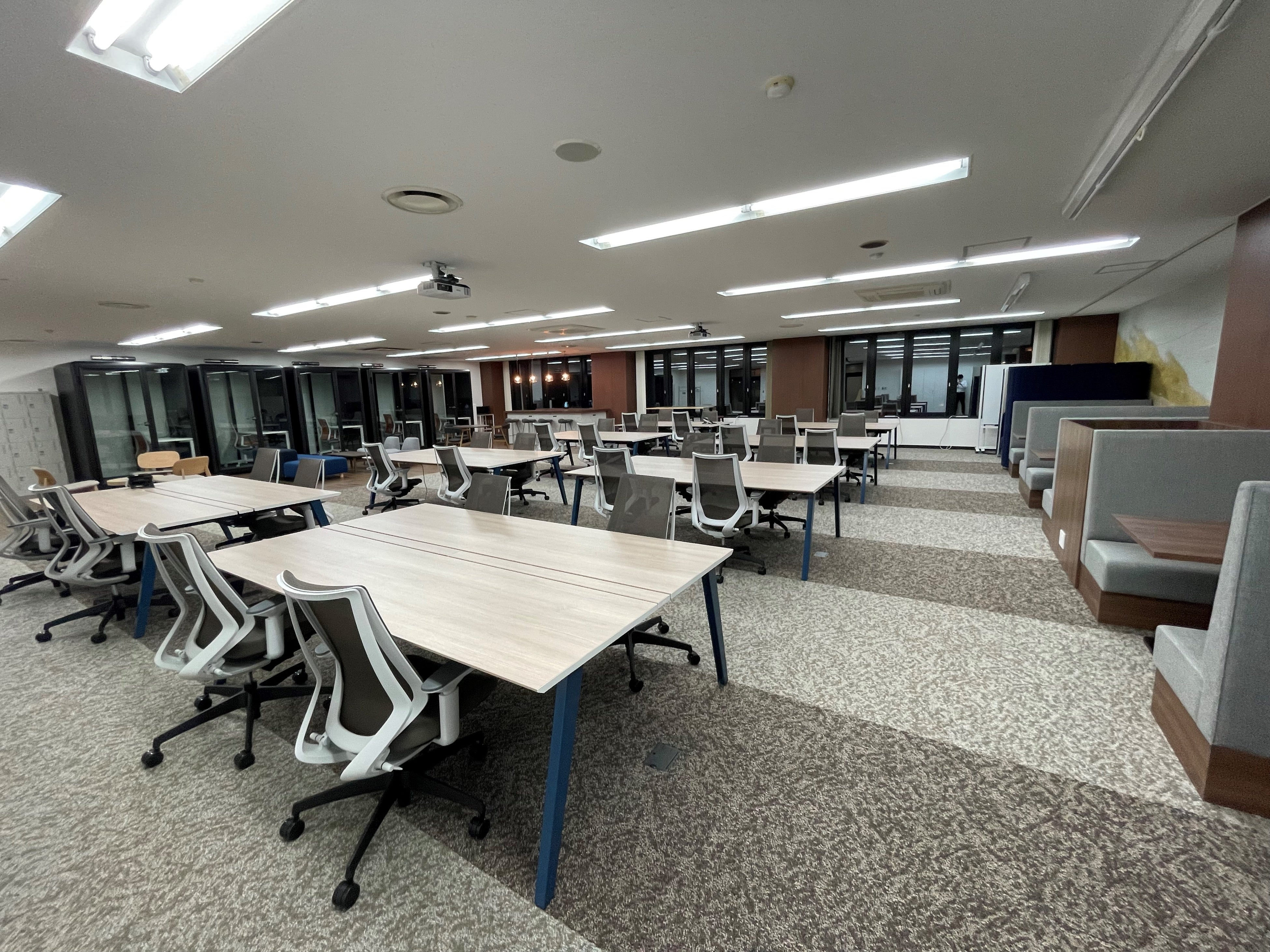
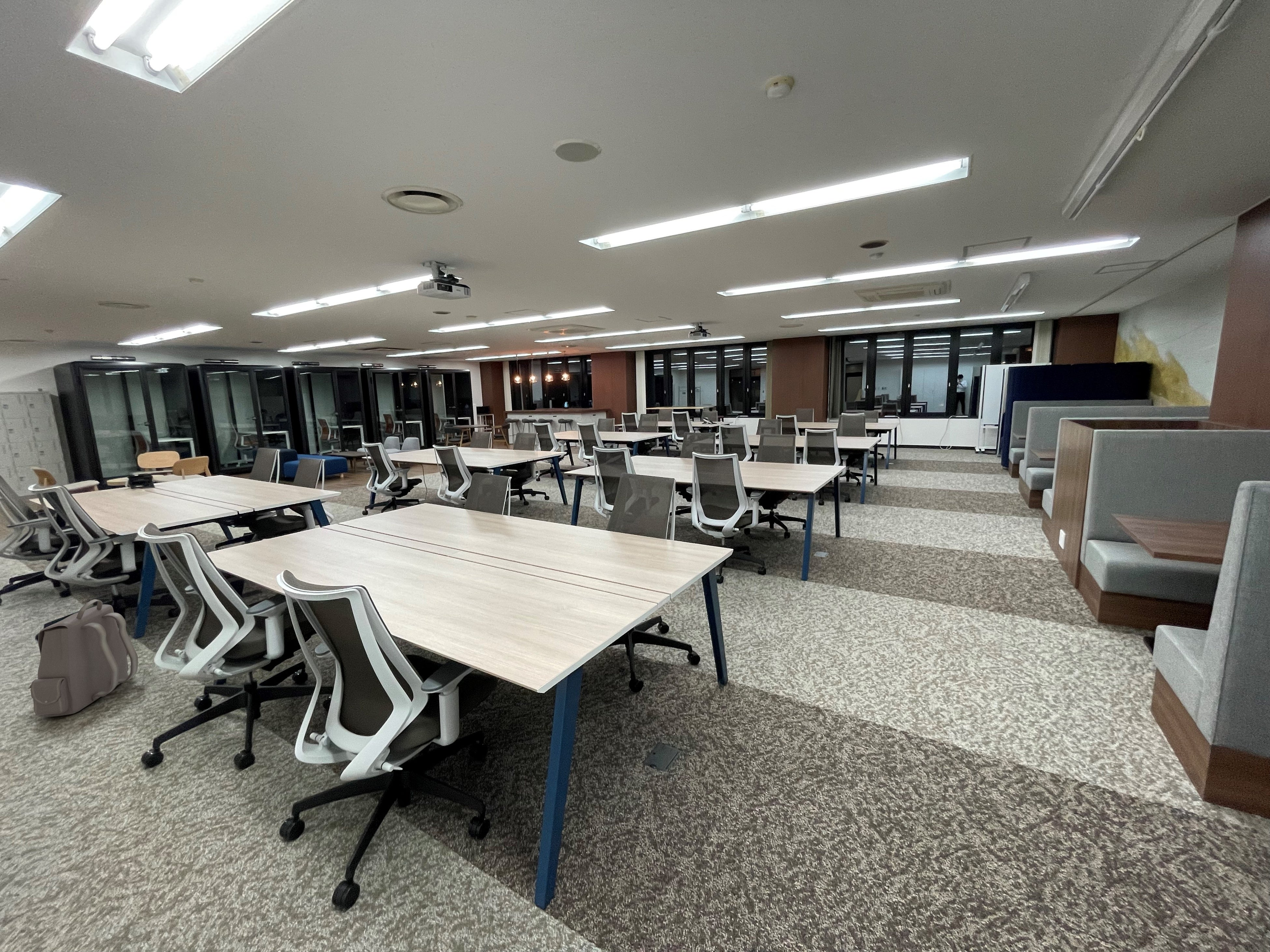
+ backpack [28,599,138,717]
